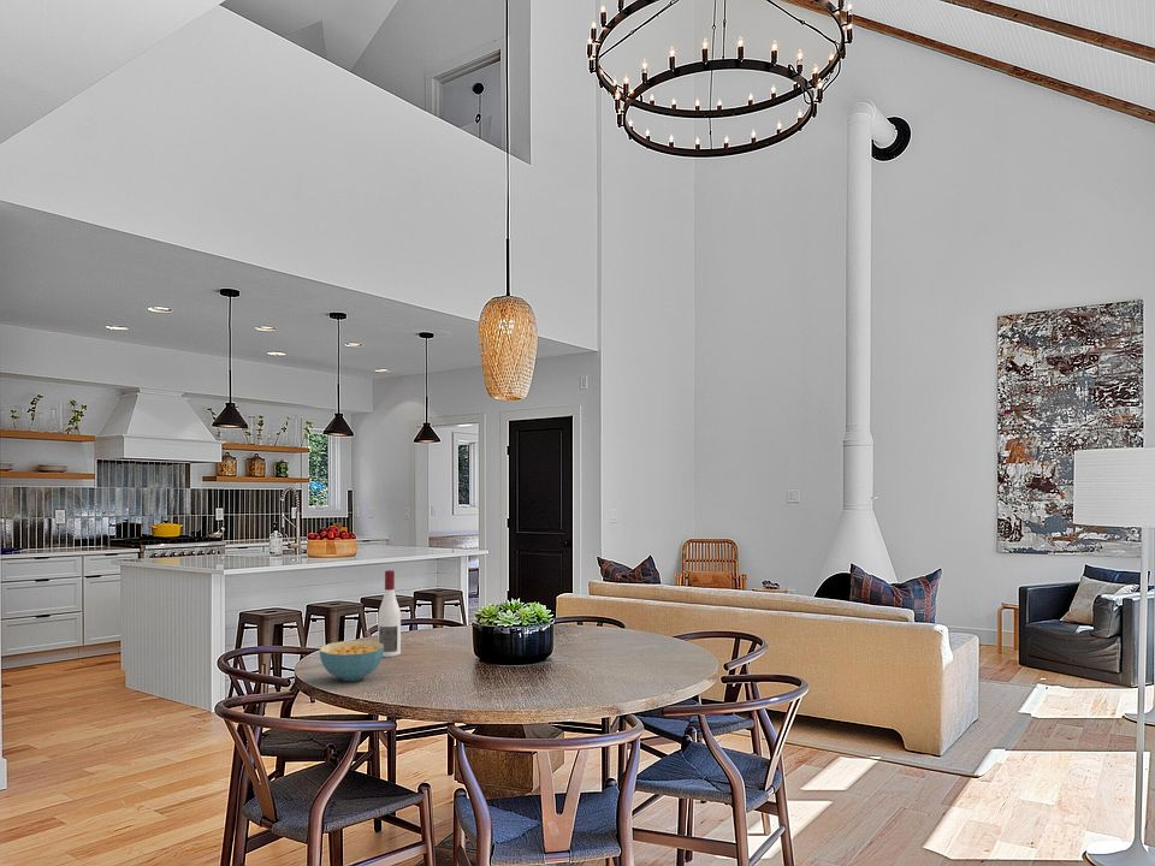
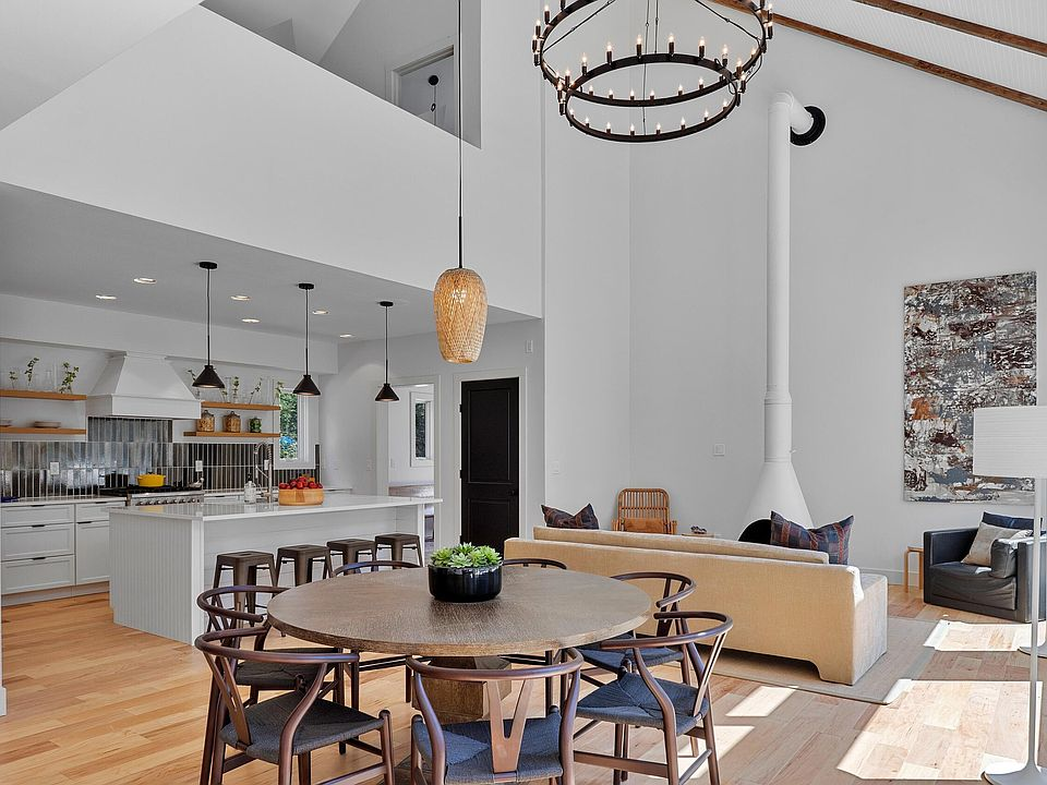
- alcohol [377,569,402,658]
- cereal bowl [319,639,384,682]
